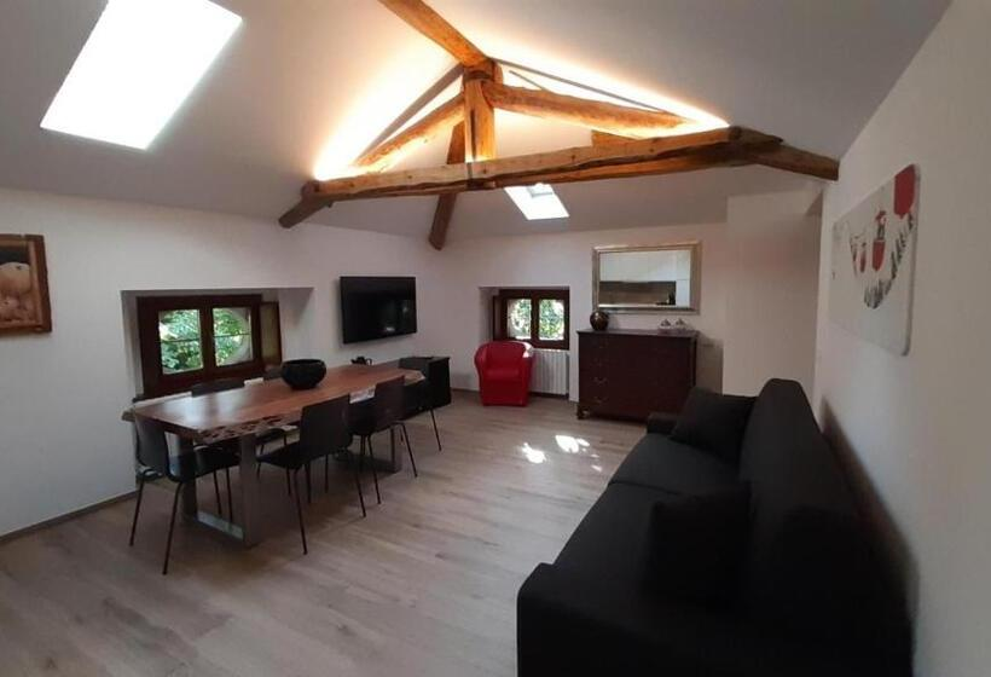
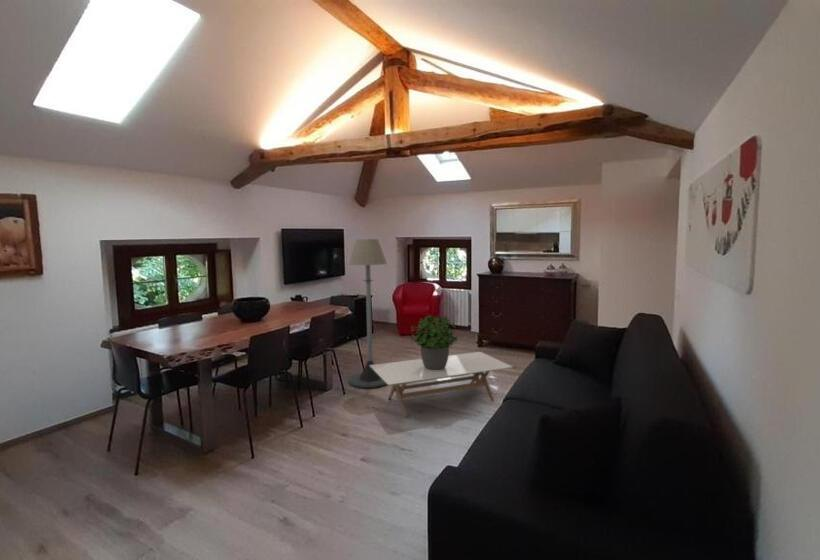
+ potted plant [409,314,459,370]
+ coffee table [370,351,514,418]
+ floor lamp [347,238,388,389]
